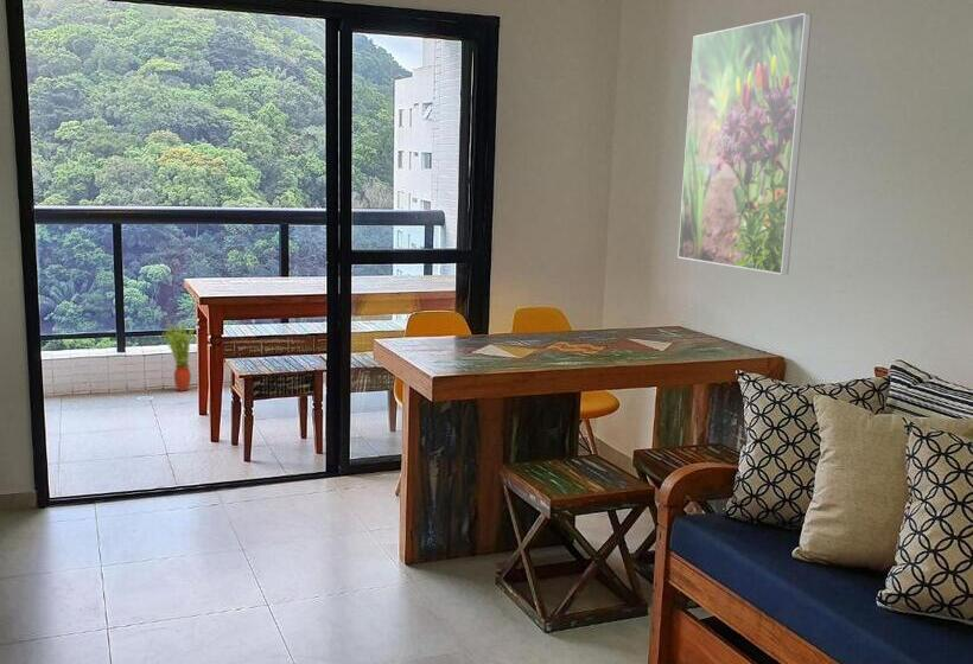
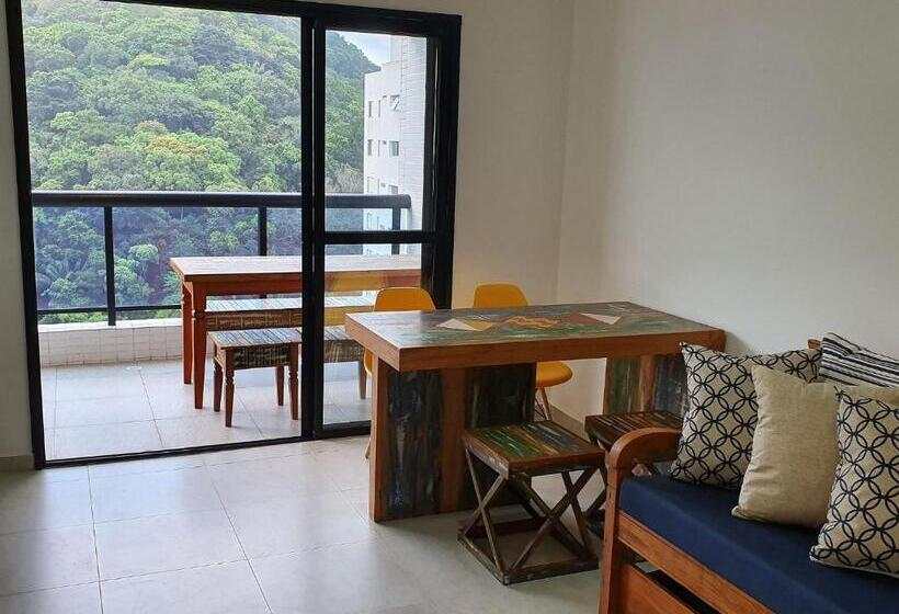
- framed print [676,12,813,275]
- potted plant [163,318,196,392]
